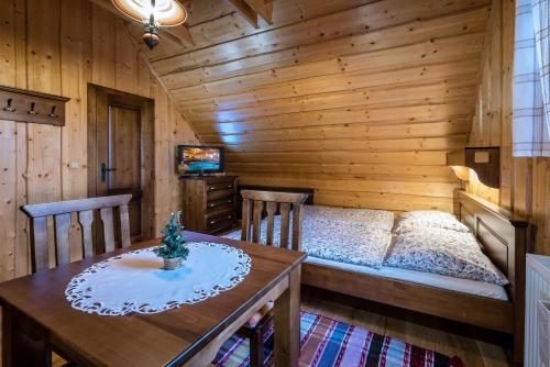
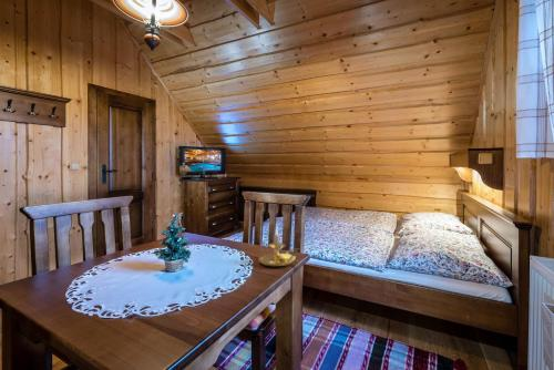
+ candle holder [257,223,301,267]
